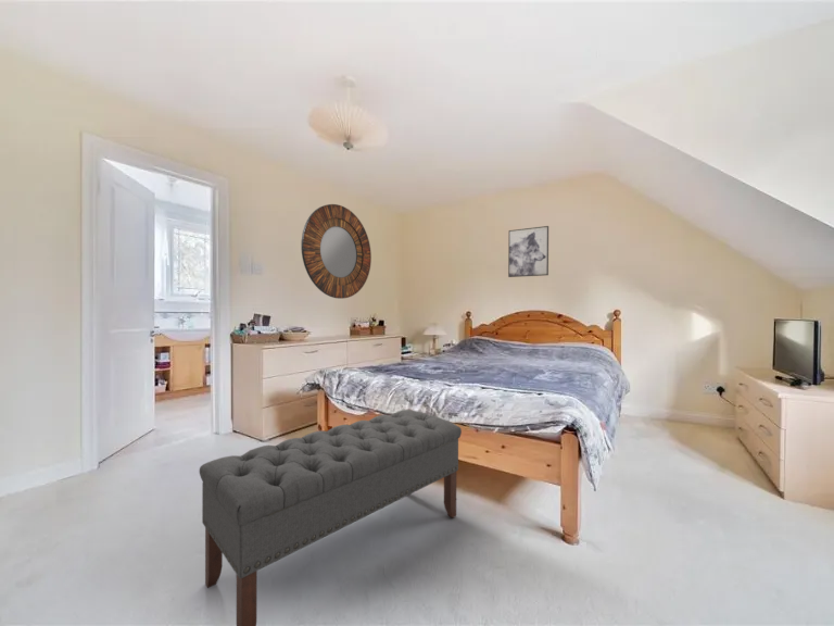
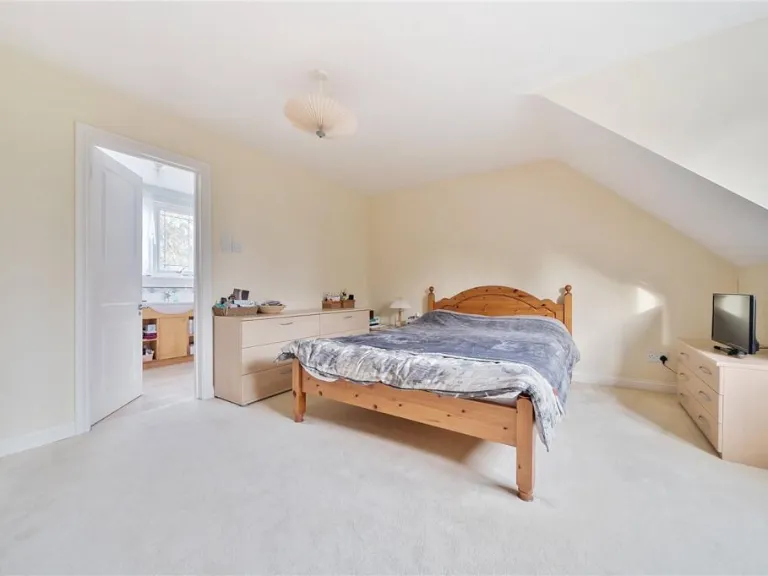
- wall art [507,225,549,278]
- home mirror [300,203,372,300]
- bench [199,409,463,626]
